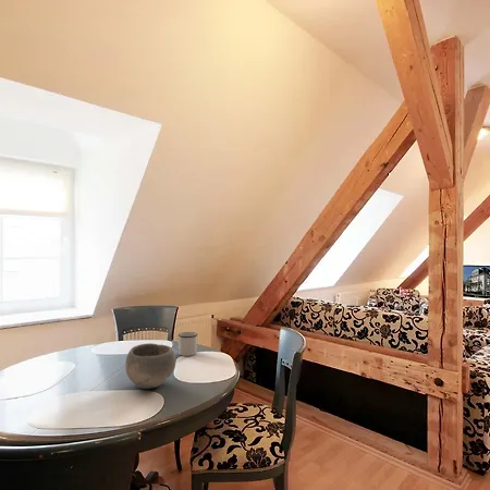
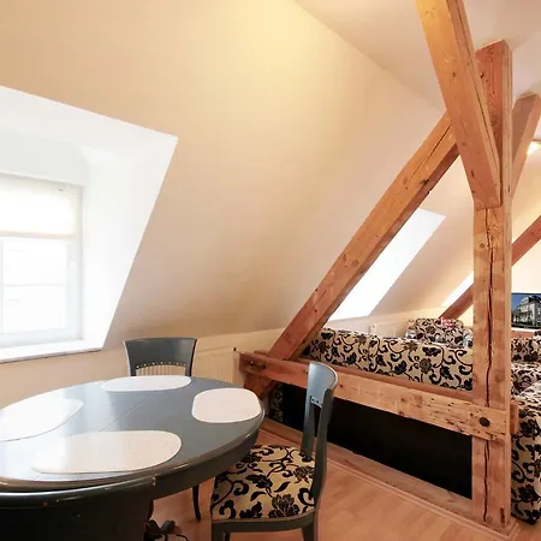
- mug [171,331,198,357]
- bowl [124,342,176,390]
